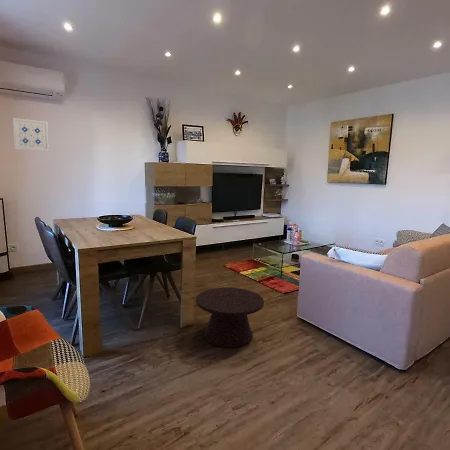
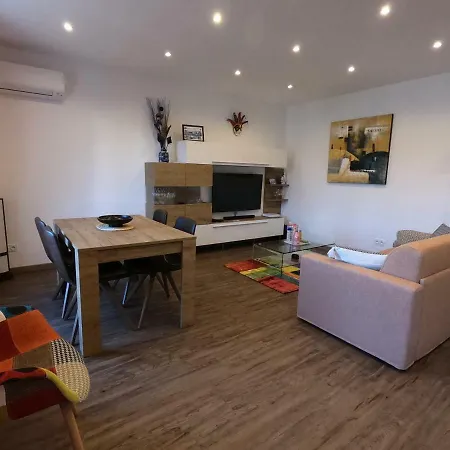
- side table [195,286,265,349]
- wall art [12,117,50,153]
